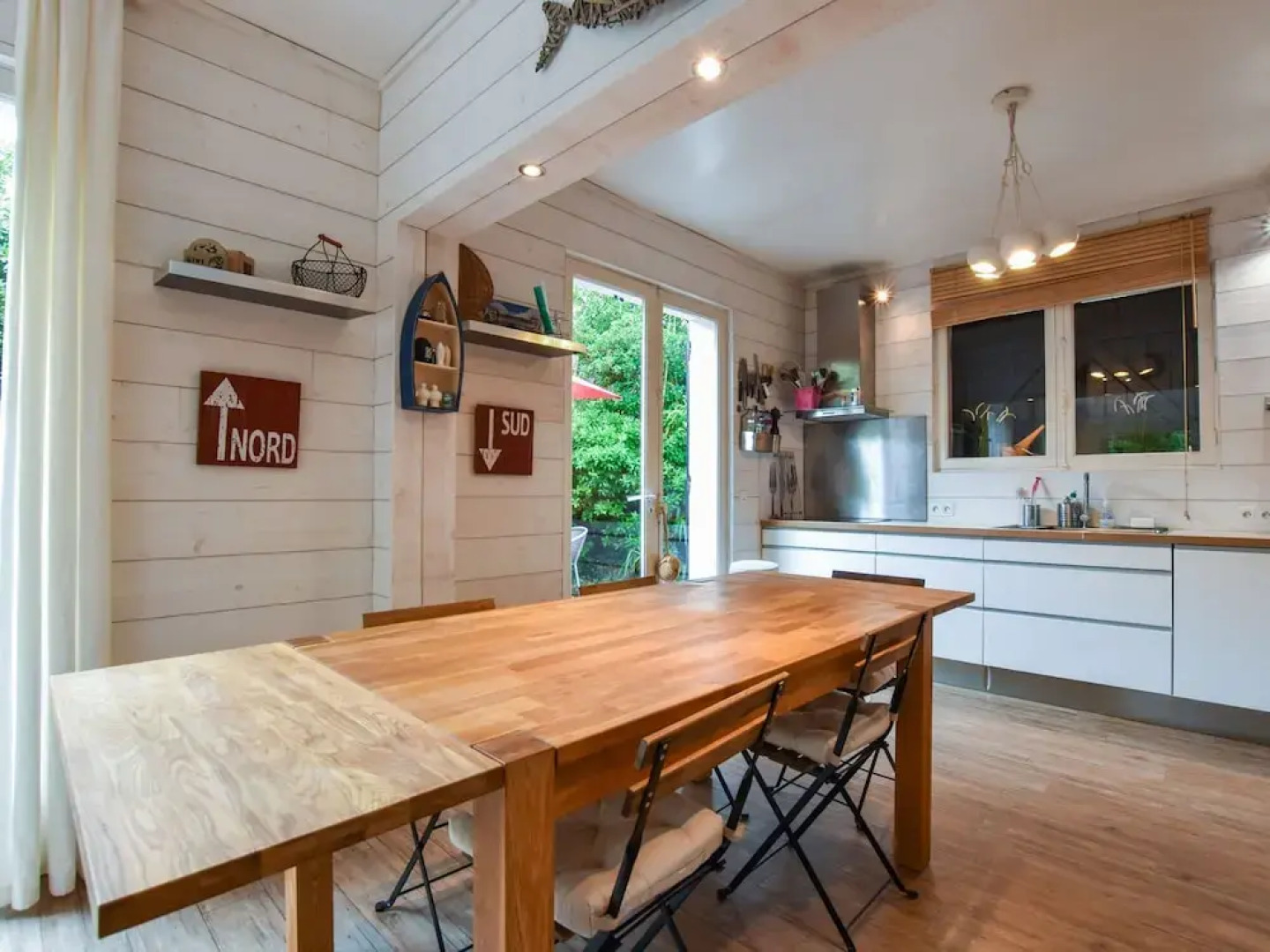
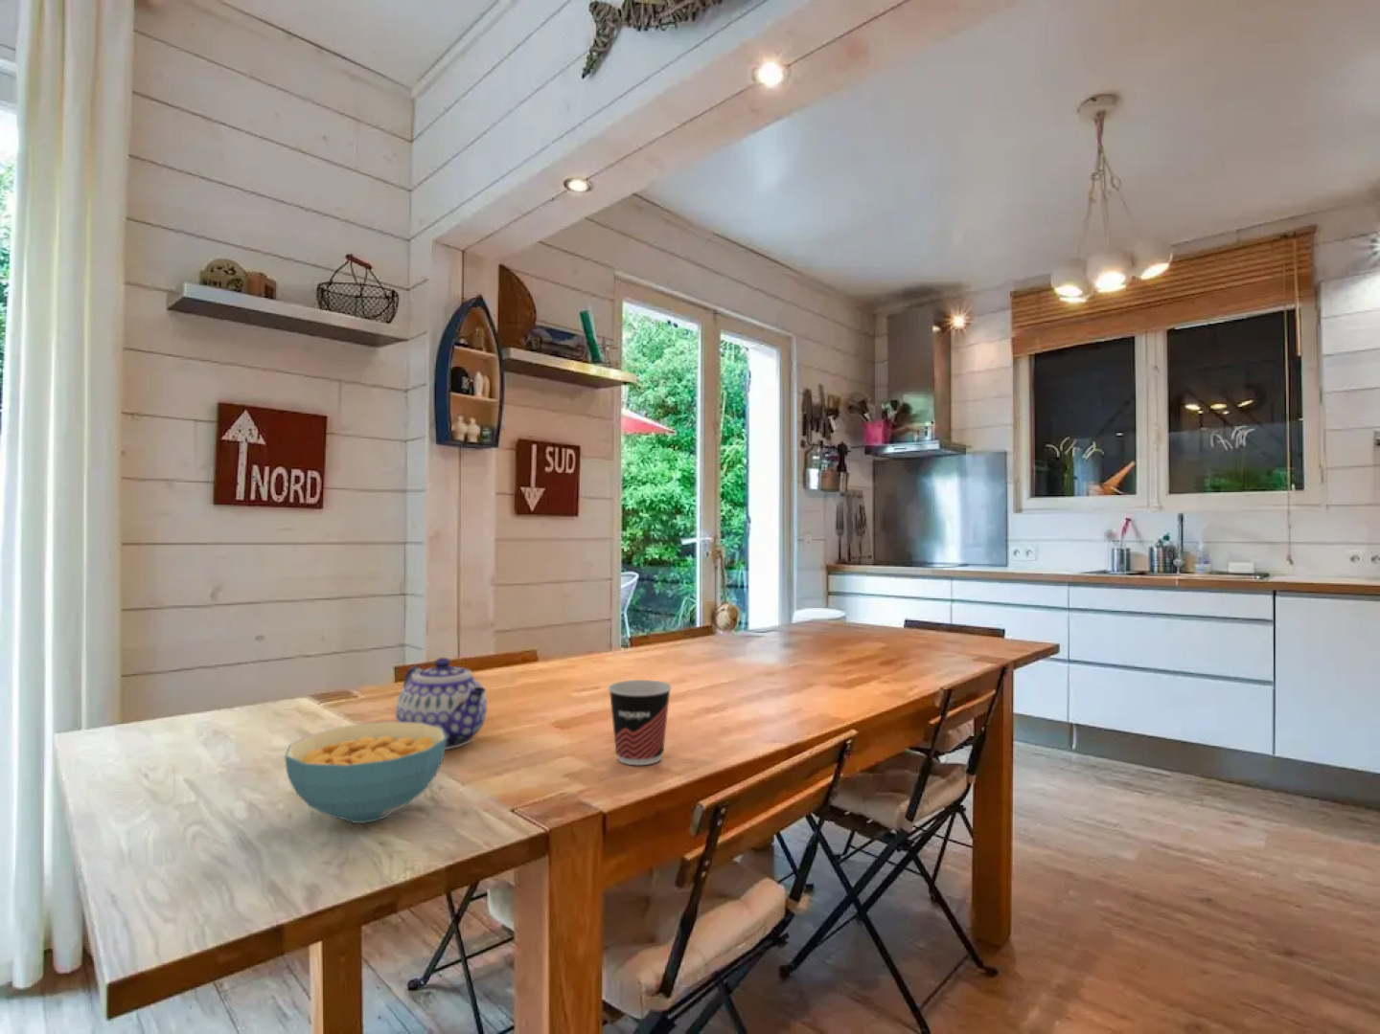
+ cereal bowl [284,721,447,824]
+ teapot [394,657,488,751]
+ cup [606,679,673,766]
